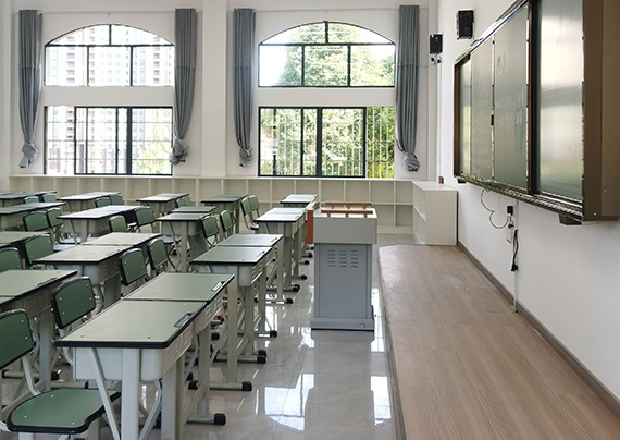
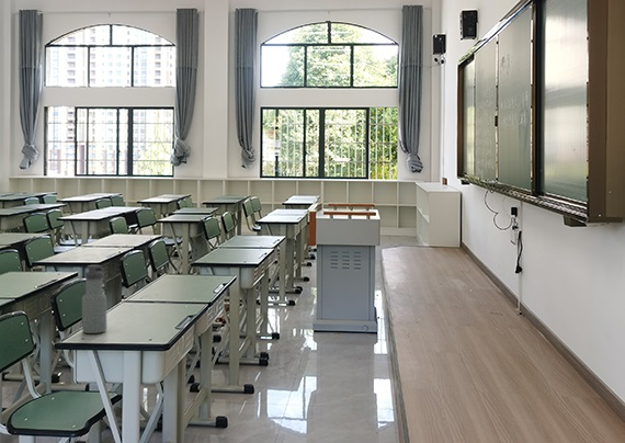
+ water bottle [81,264,107,334]
